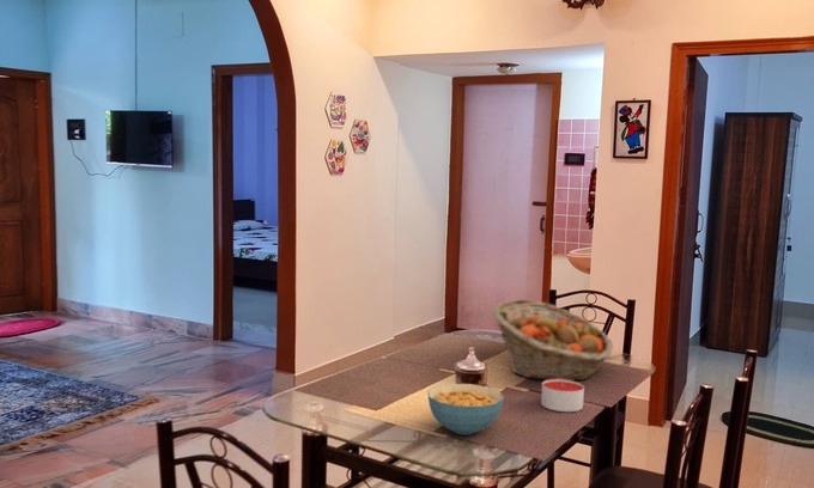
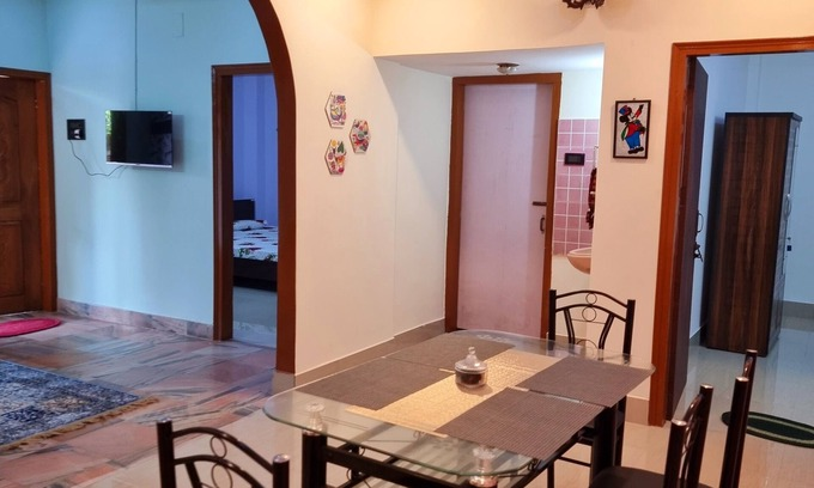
- cereal bowl [426,383,505,435]
- fruit basket [491,298,614,382]
- candle [540,379,585,413]
